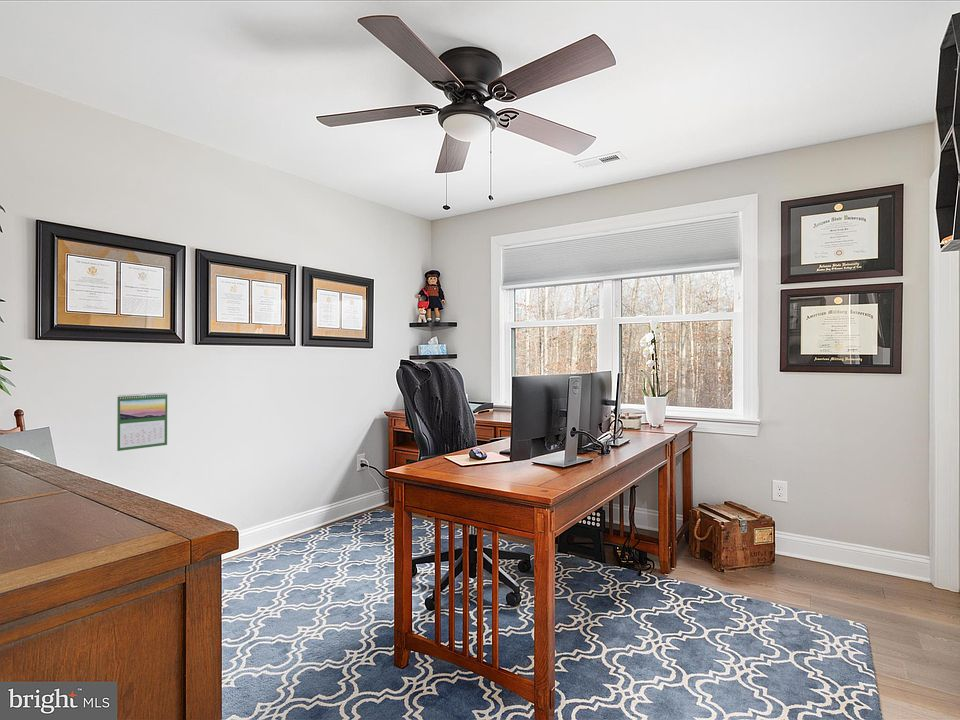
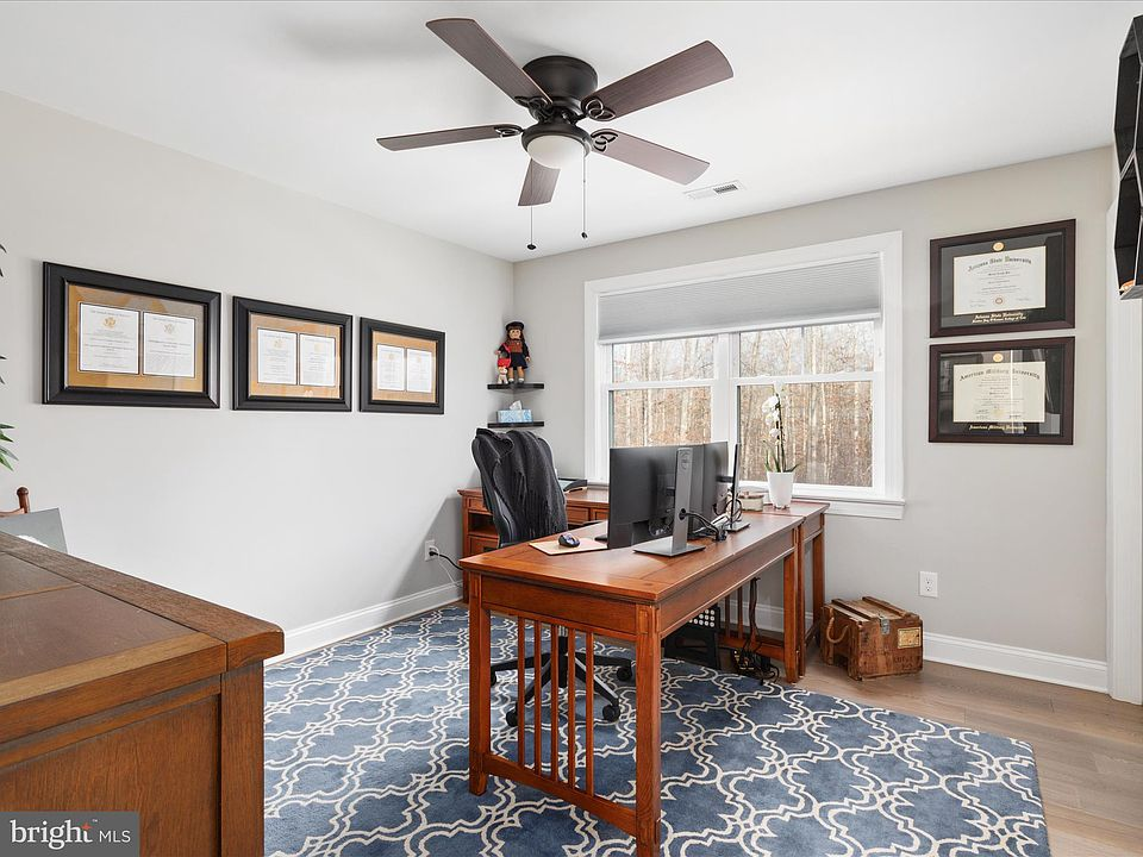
- calendar [116,392,168,452]
